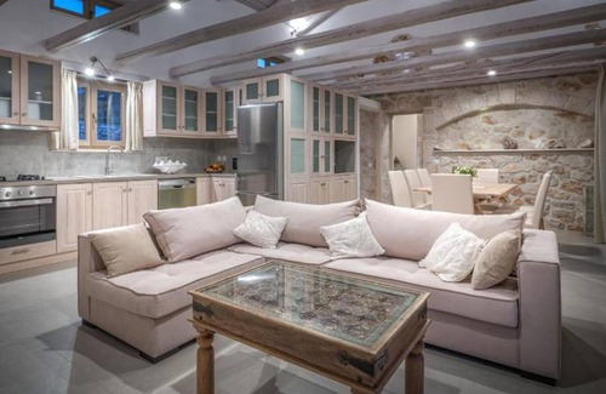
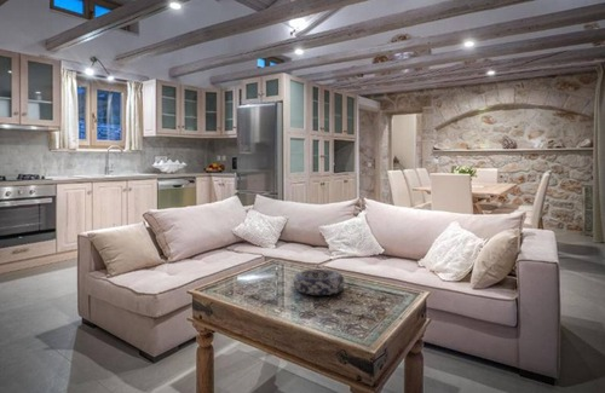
+ decorative bowl [292,268,346,296]
